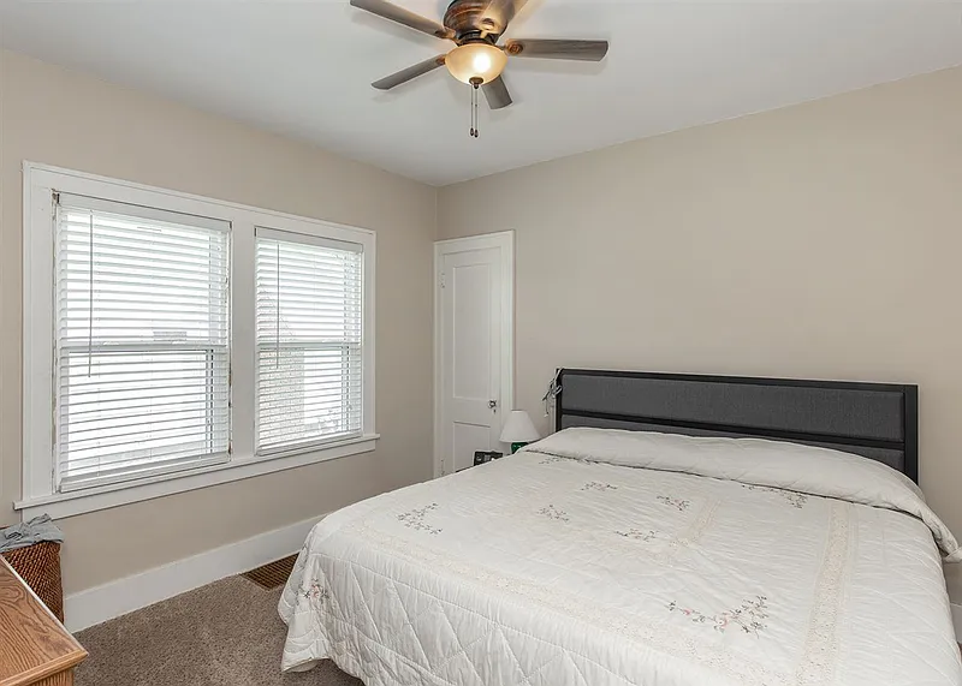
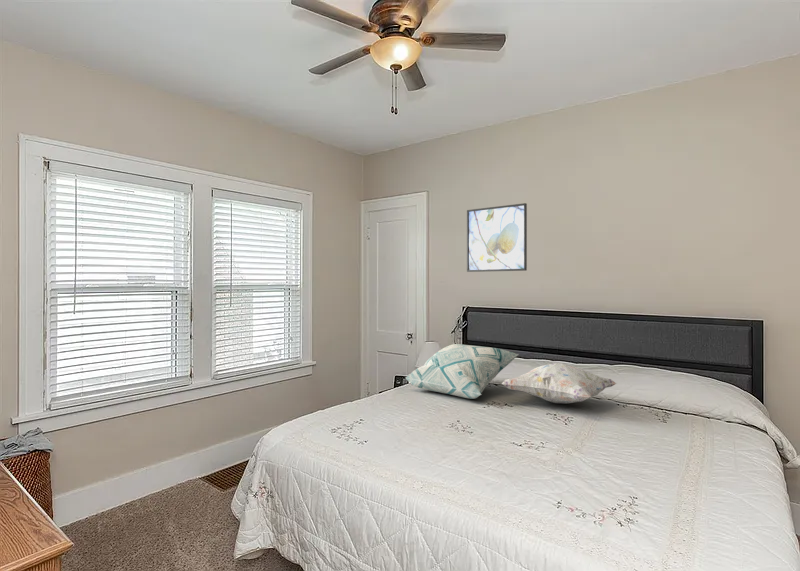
+ decorative pillow [405,343,520,400]
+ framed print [466,202,528,273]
+ decorative pillow [500,362,618,405]
